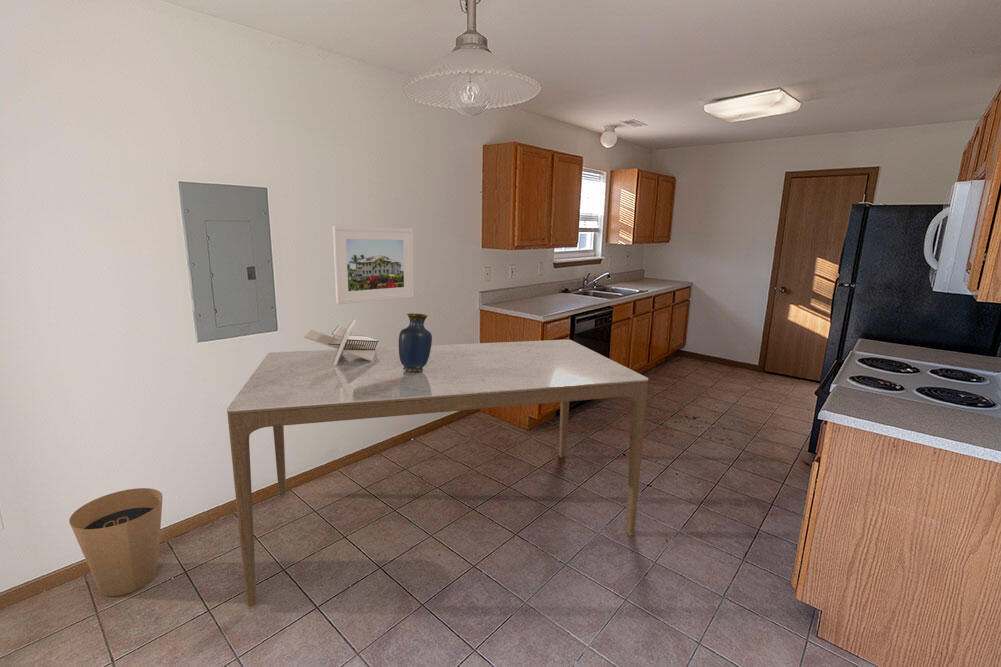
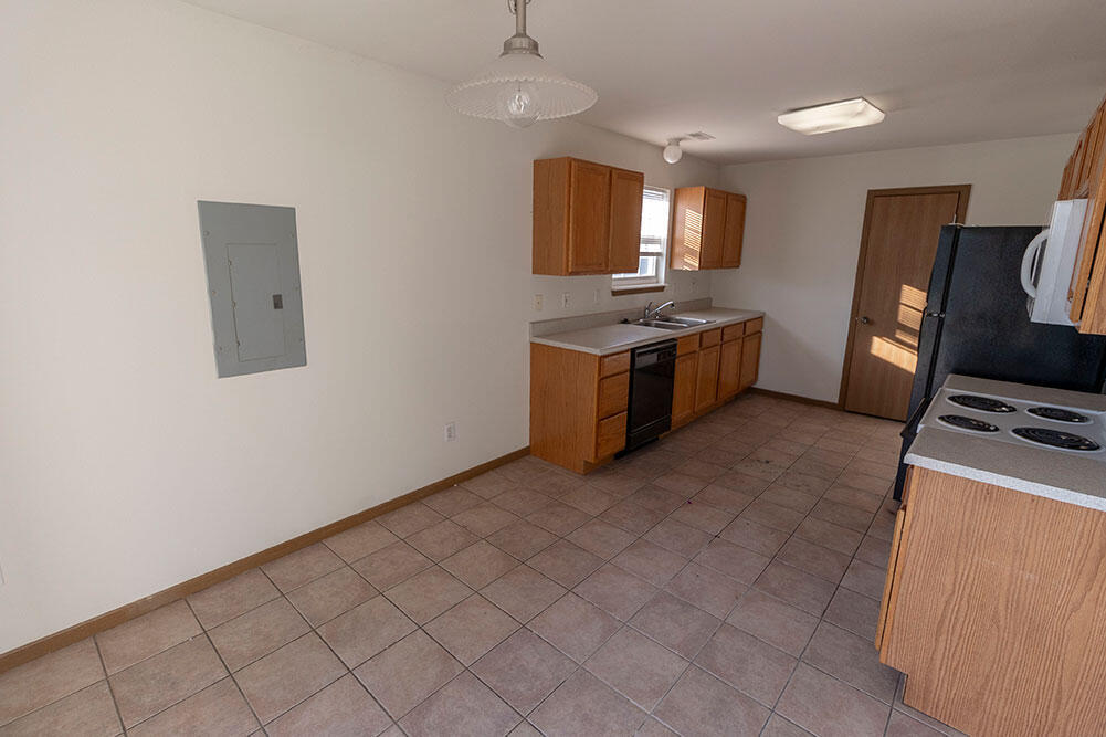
- dining table [226,339,649,607]
- vase [398,312,433,372]
- architectural model [303,318,380,365]
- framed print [332,225,414,305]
- trash can [68,487,164,597]
